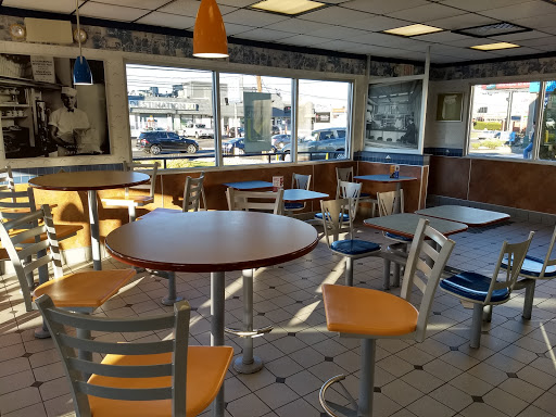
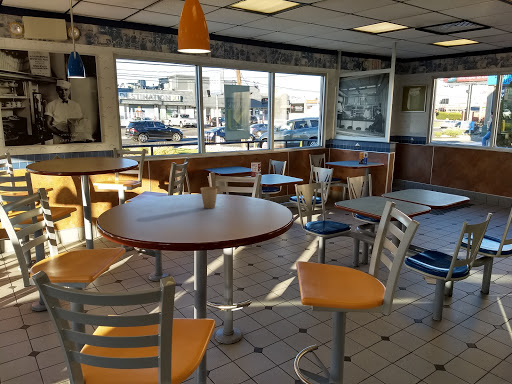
+ paper cup [200,186,218,210]
